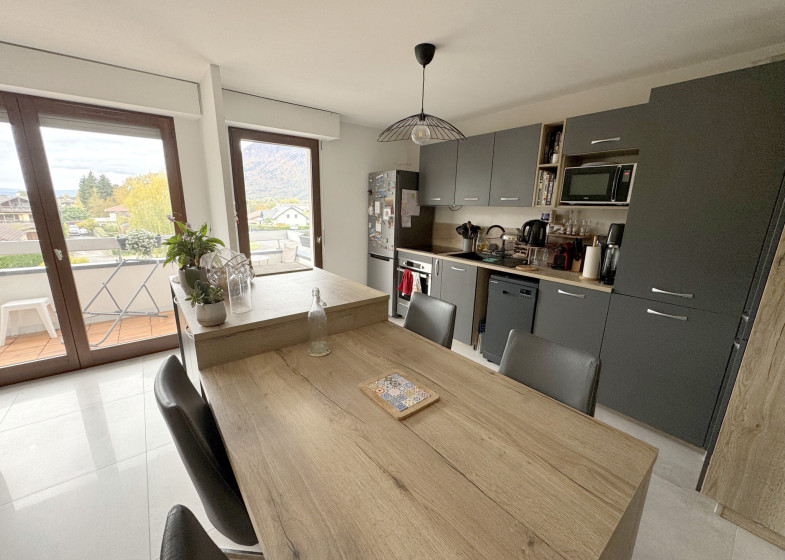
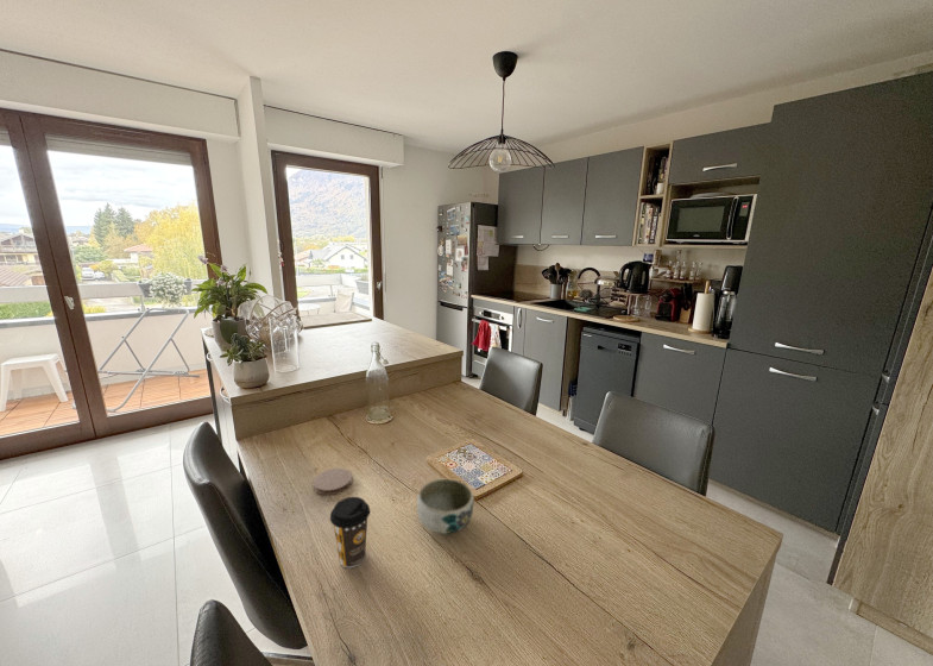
+ coaster [313,467,353,496]
+ bowl [416,478,475,535]
+ coffee cup [329,496,371,568]
